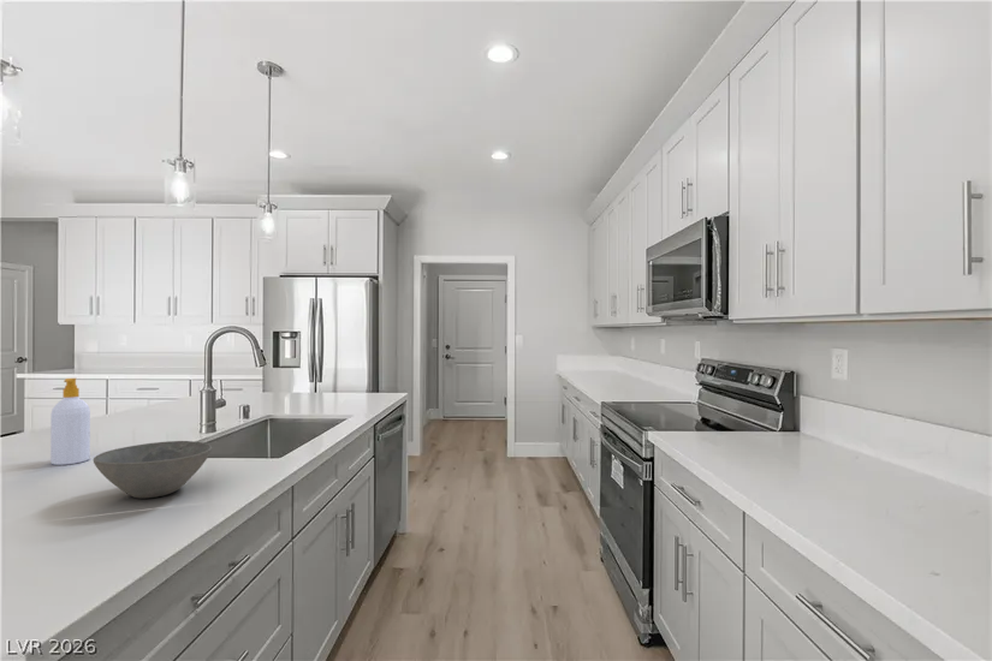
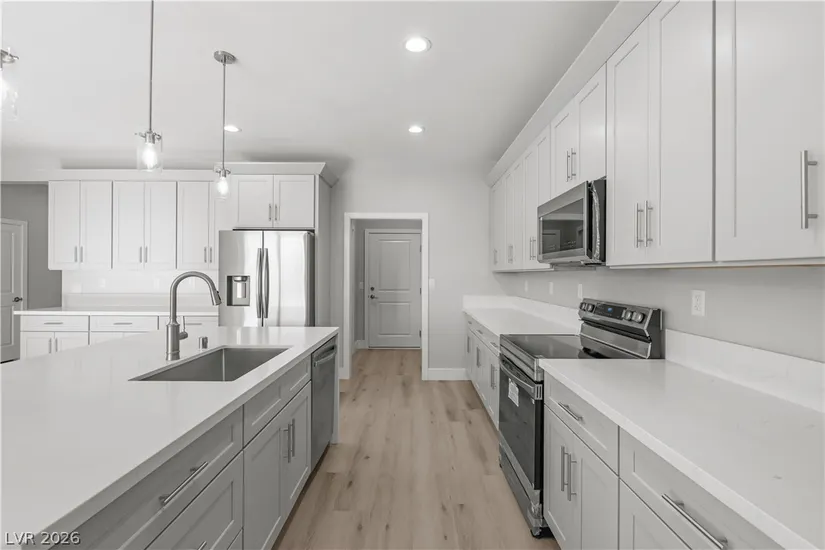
- soap bottle [49,377,91,466]
- bowl [91,440,213,500]
